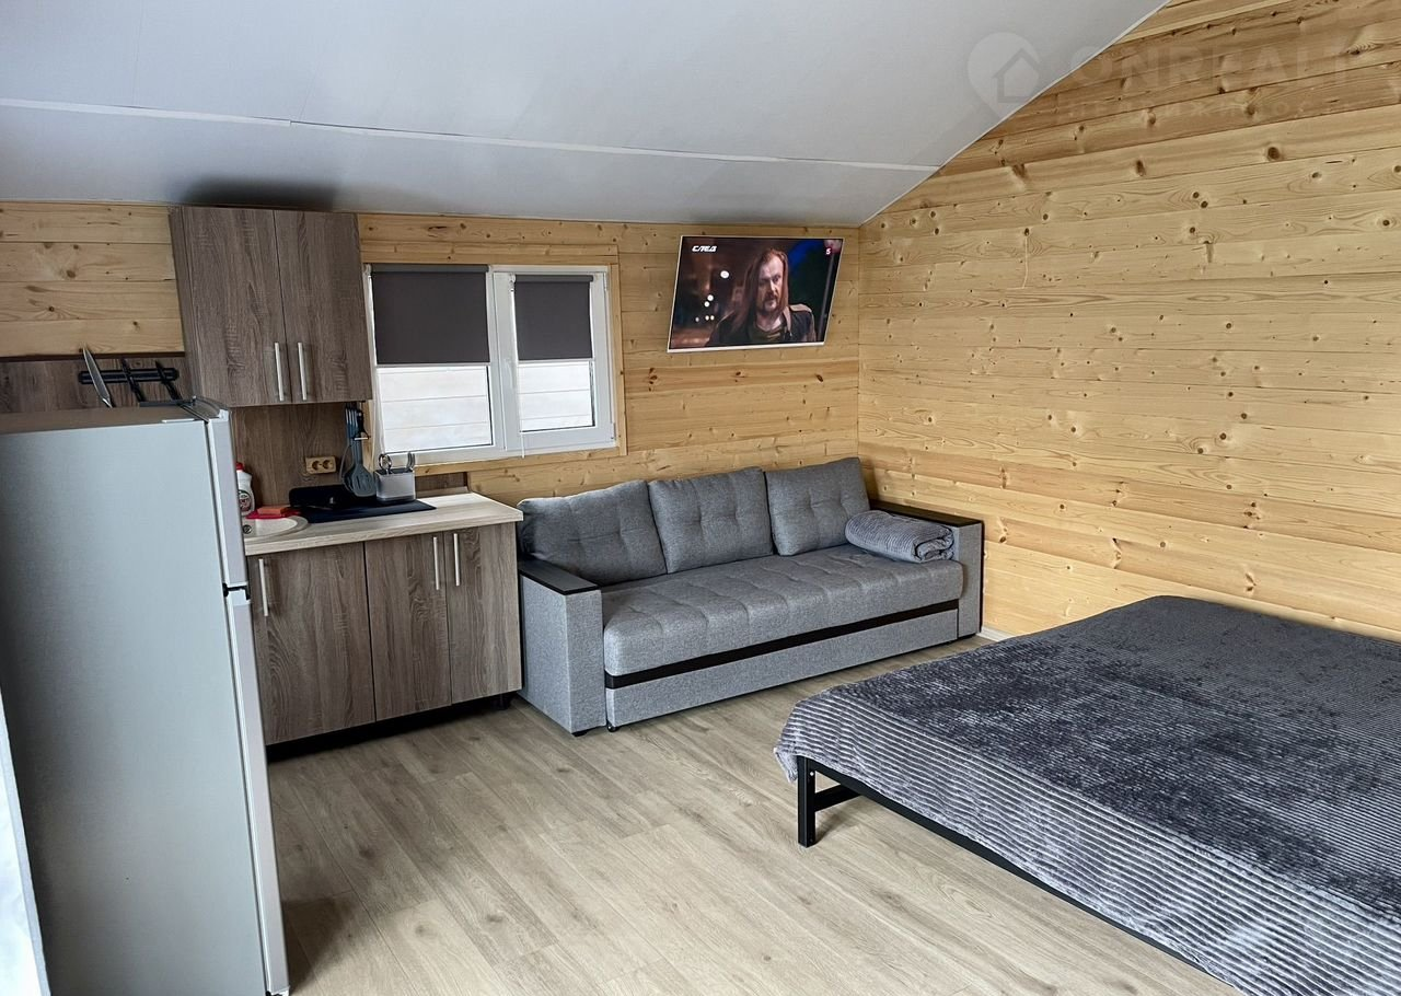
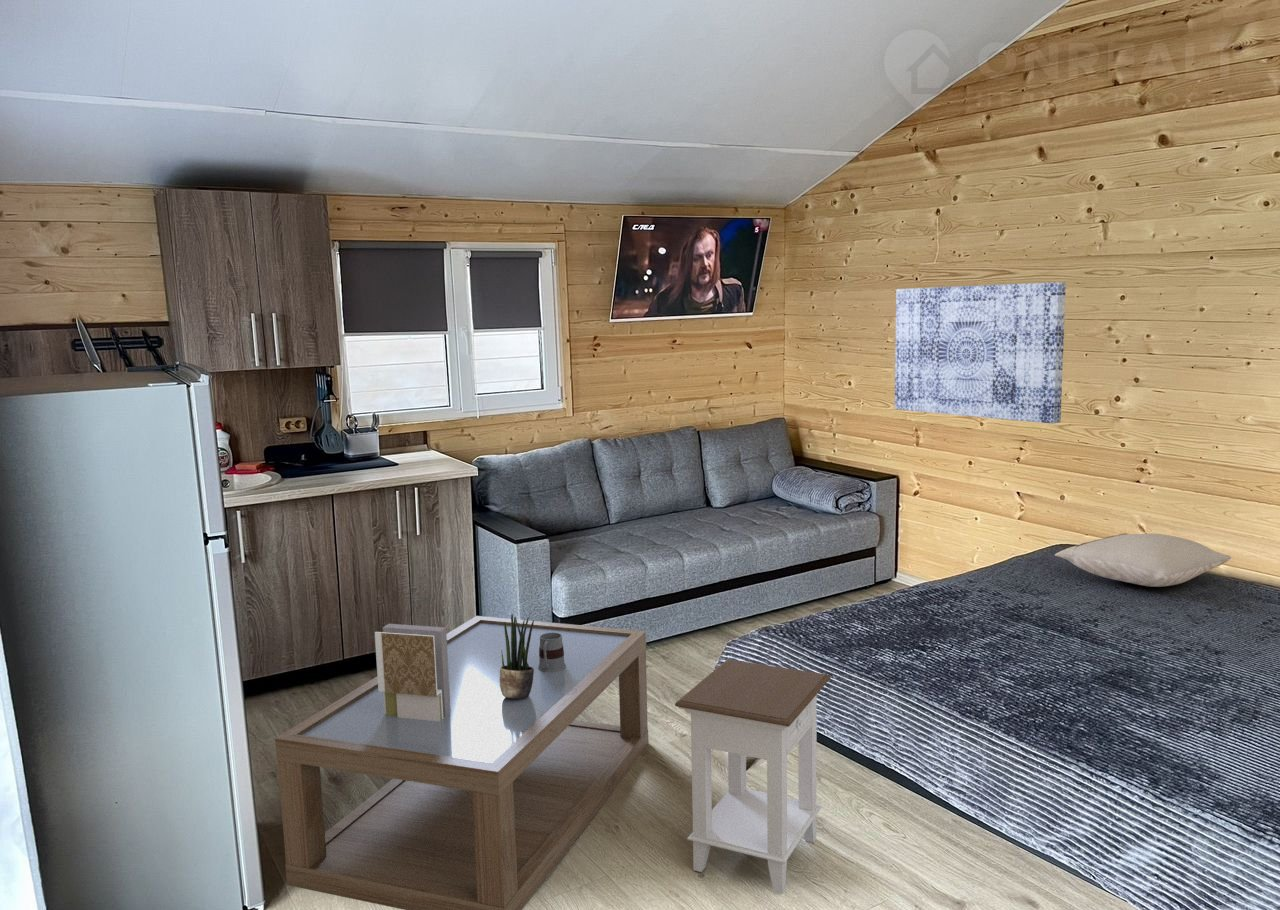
+ coffee table [274,615,650,910]
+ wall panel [374,623,451,721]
+ wall art [894,281,1067,425]
+ potted plant [500,613,535,698]
+ pillow [1054,532,1232,588]
+ mug [538,633,566,672]
+ nightstand [674,658,832,894]
